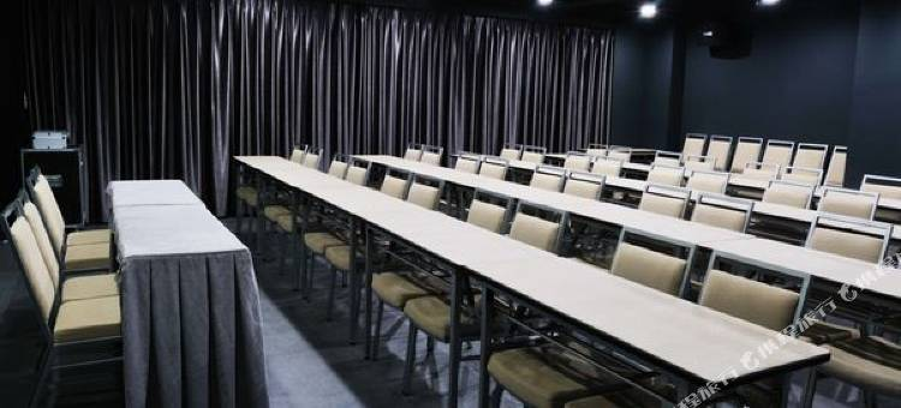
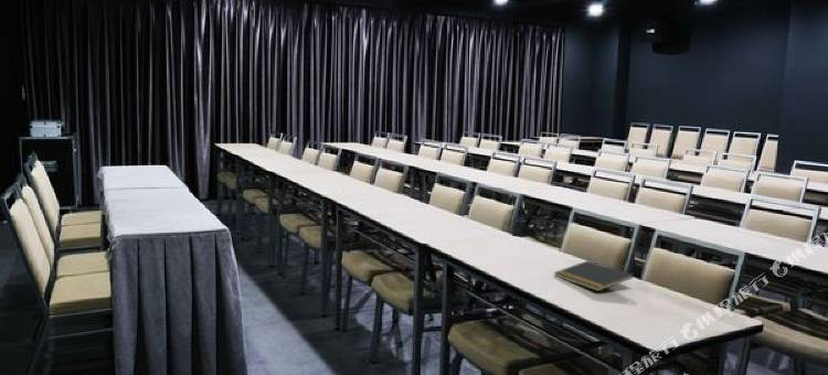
+ notepad [553,259,635,292]
